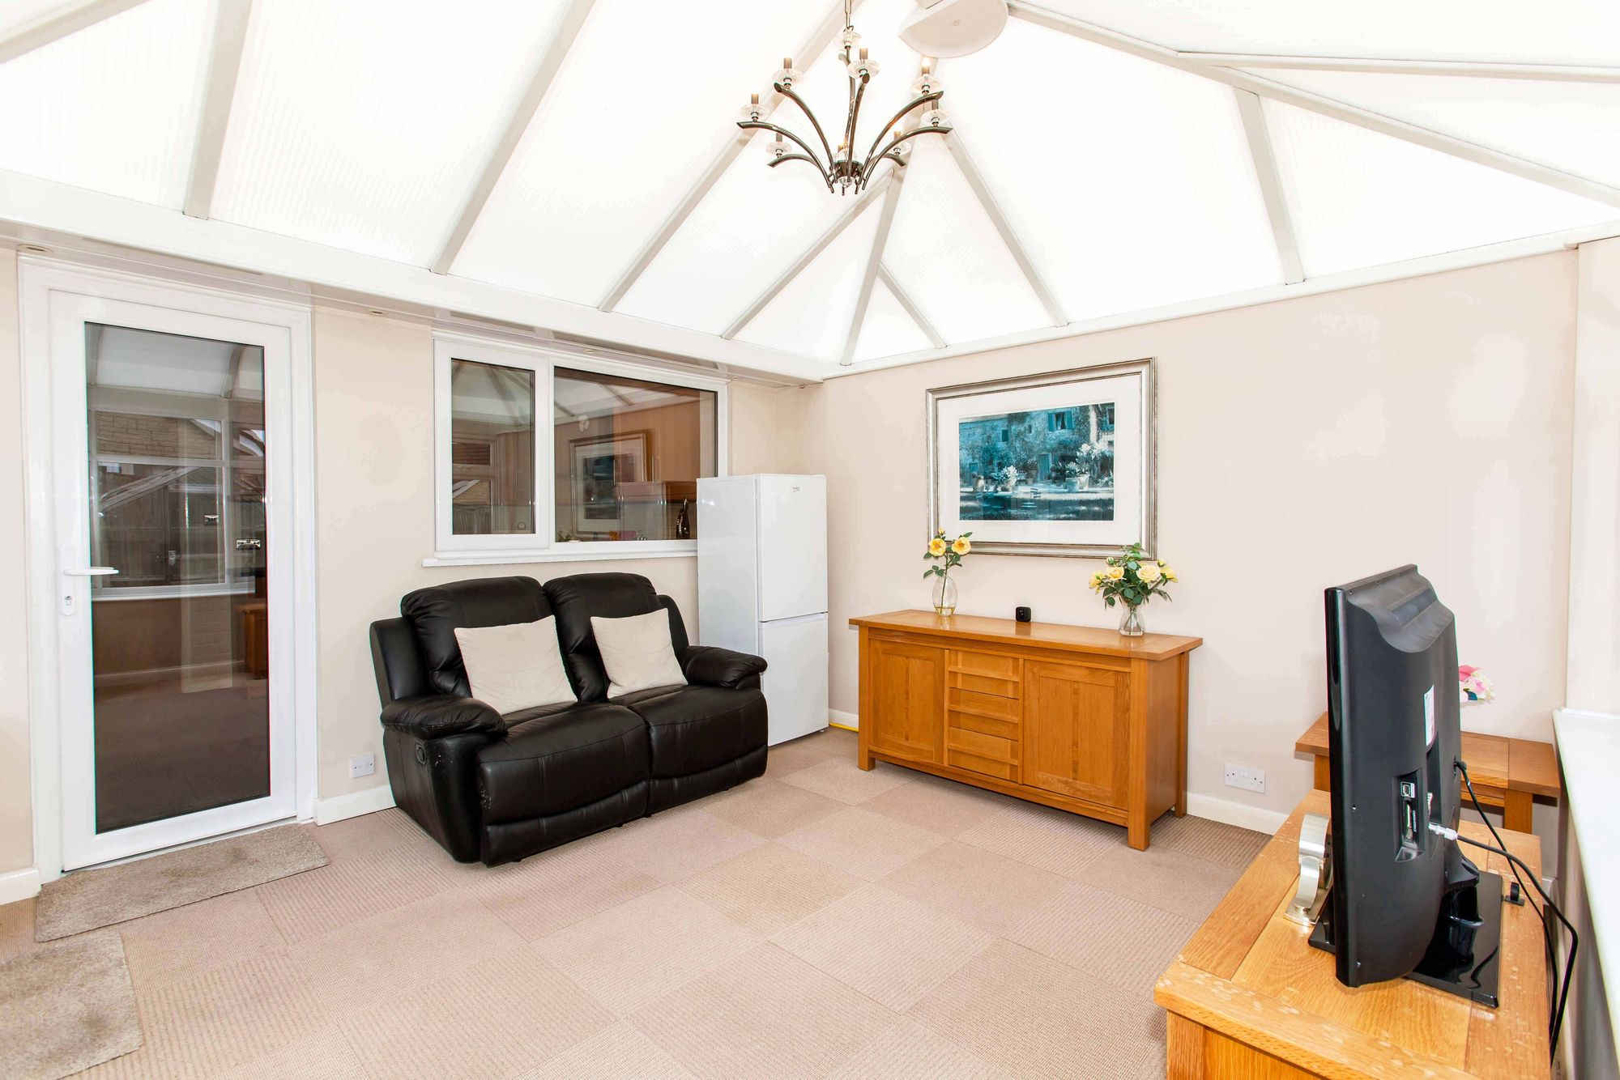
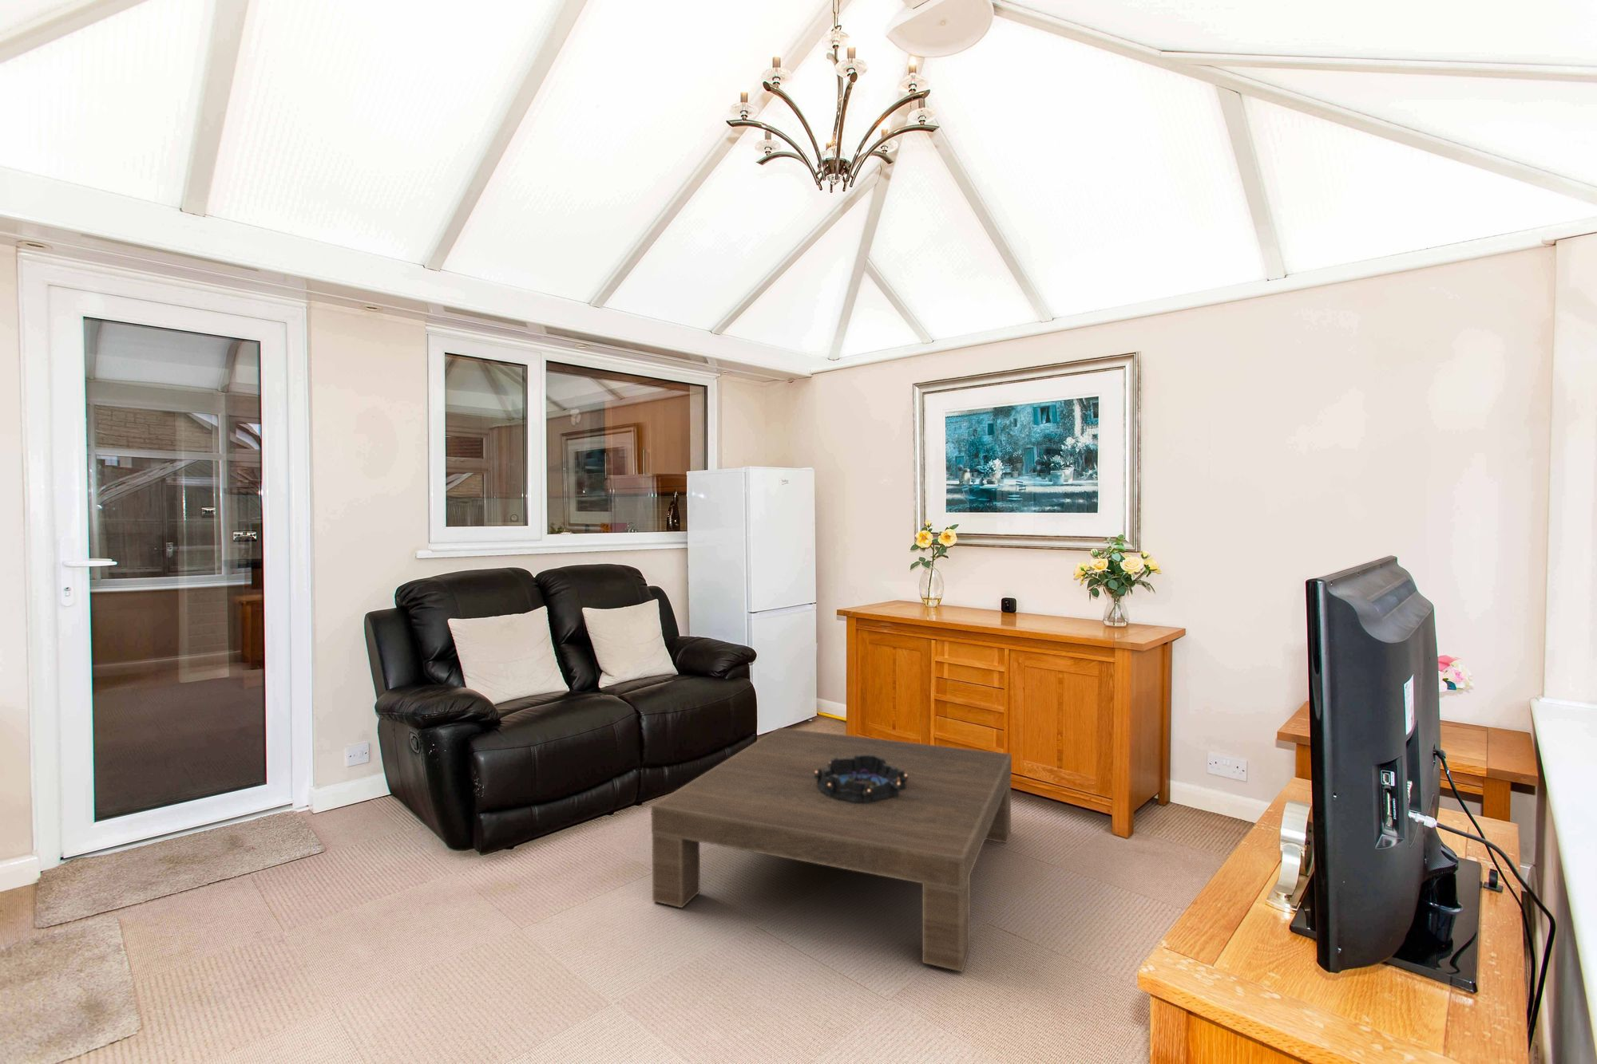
+ decorative bowl [814,754,908,804]
+ coffee table [651,727,1012,973]
